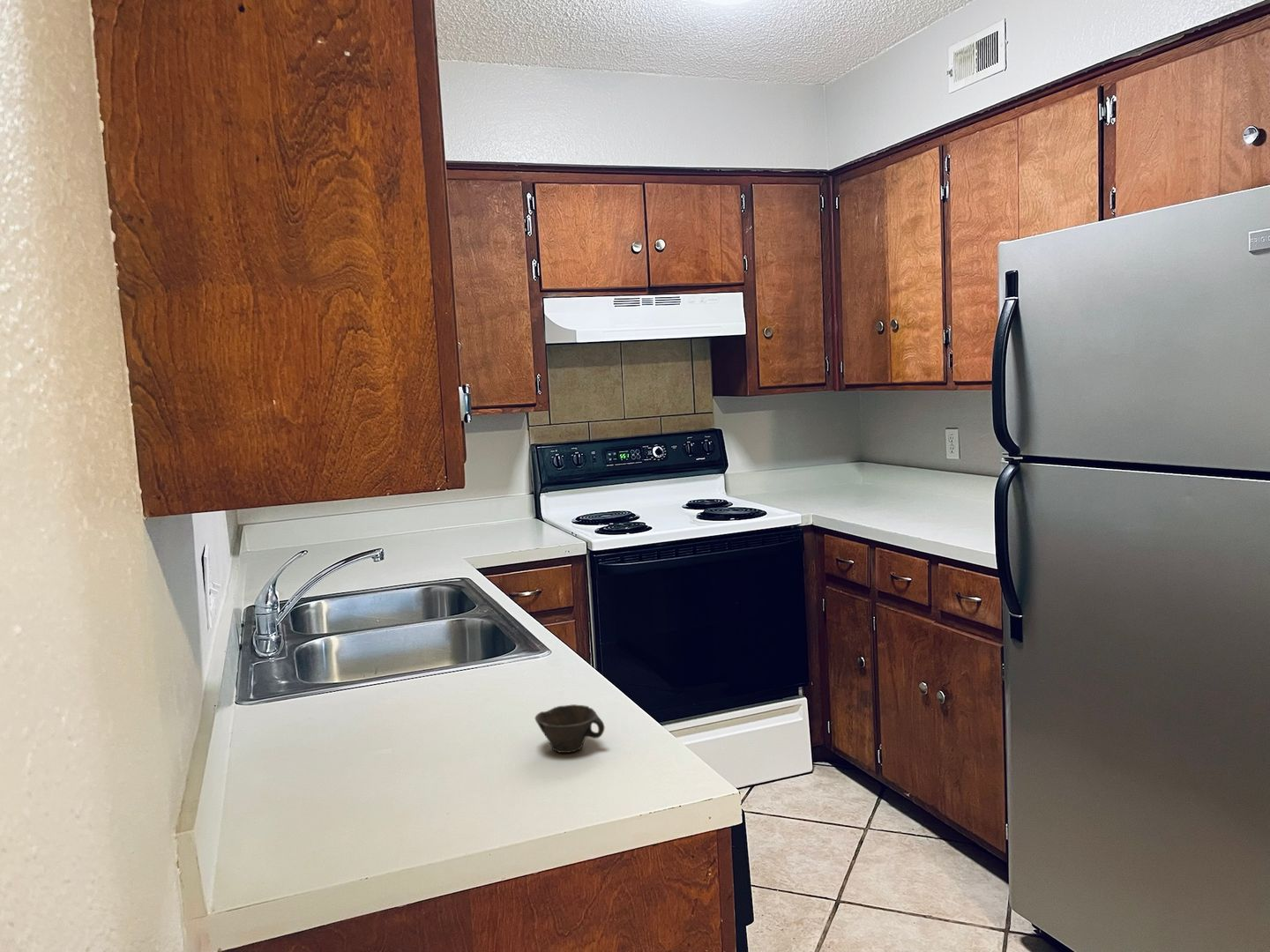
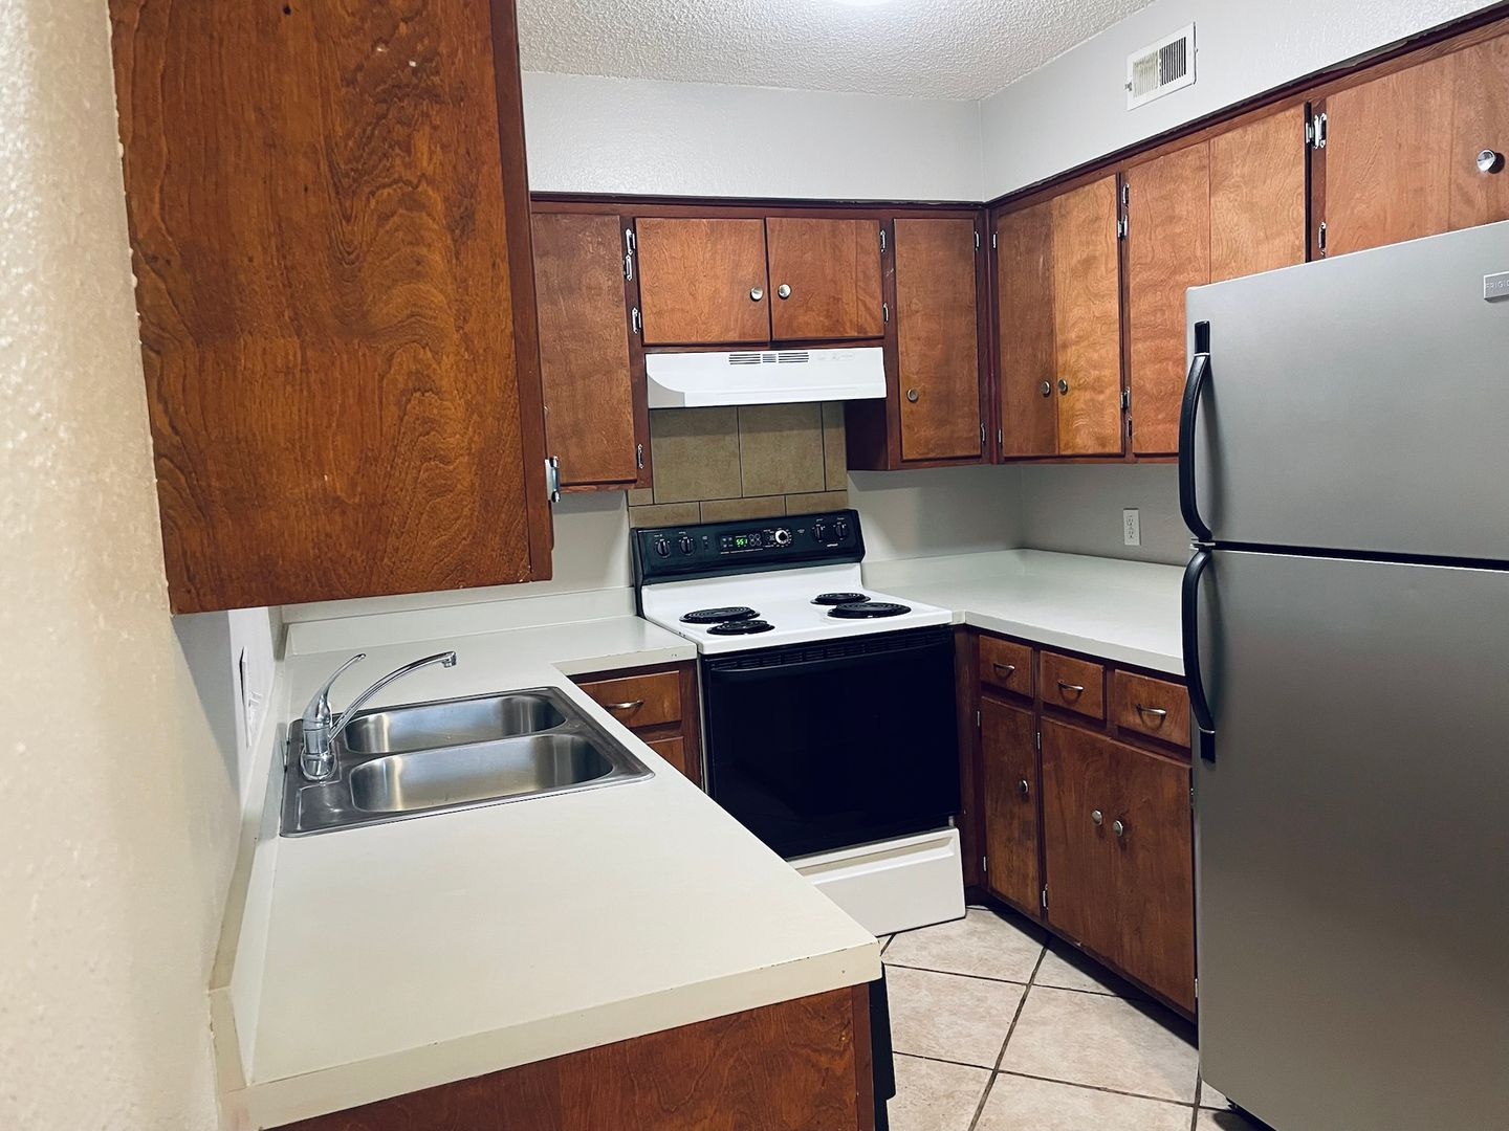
- cup [534,703,606,754]
